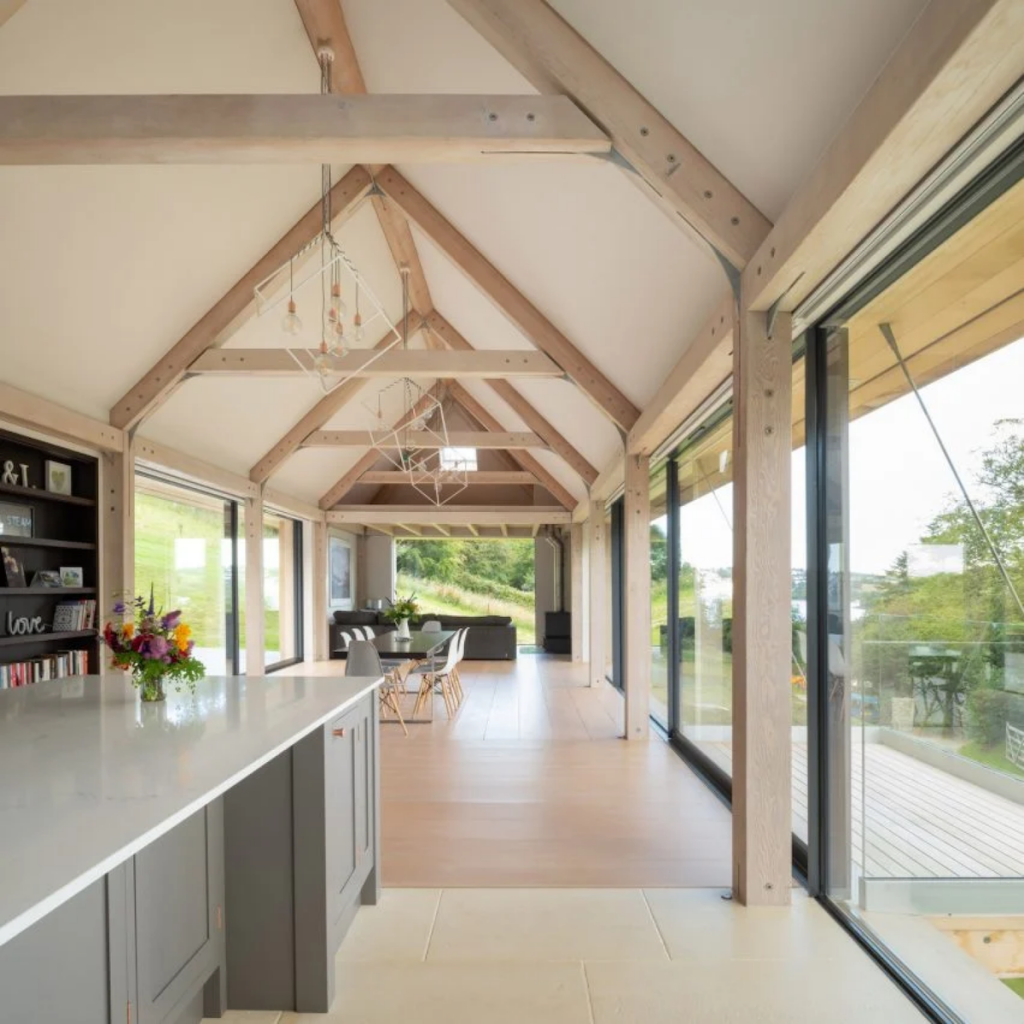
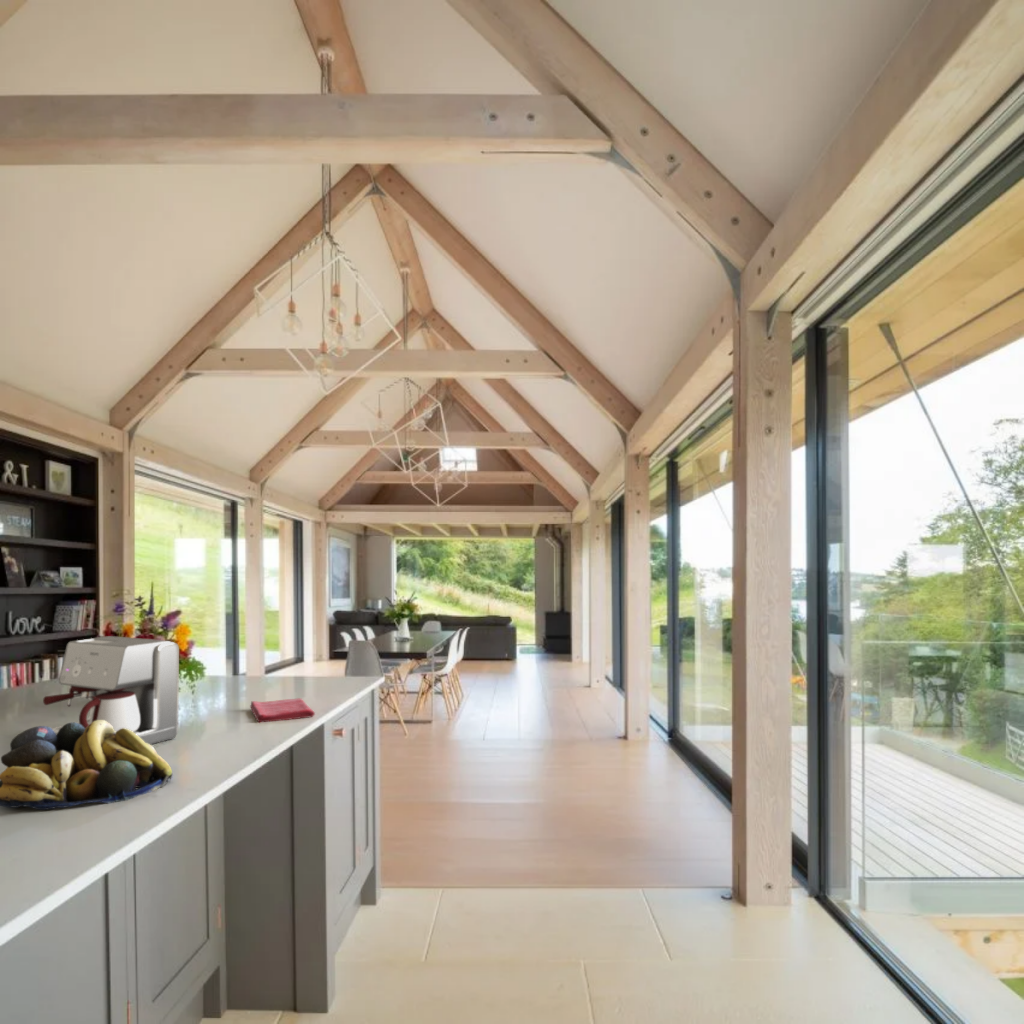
+ fruit bowl [0,720,173,811]
+ dish towel [249,697,316,723]
+ coffee maker [42,635,180,746]
